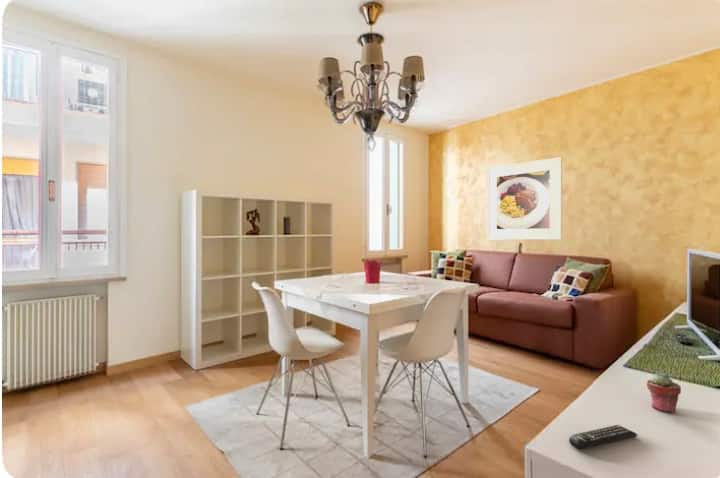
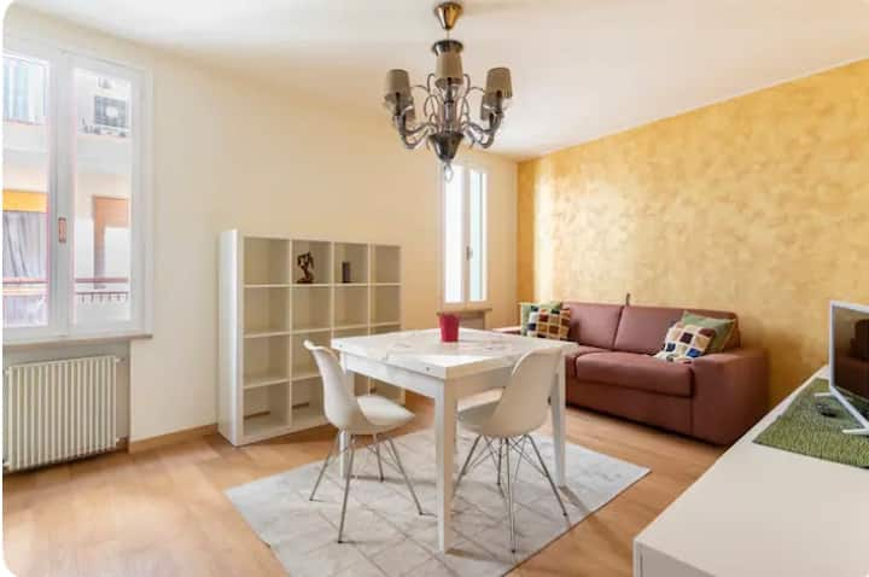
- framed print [486,156,563,241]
- remote control [568,424,638,451]
- potted succulent [646,372,682,414]
